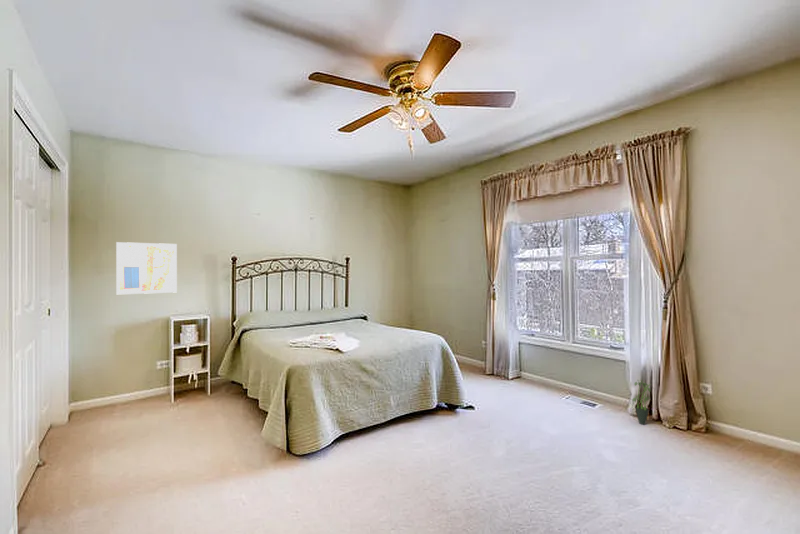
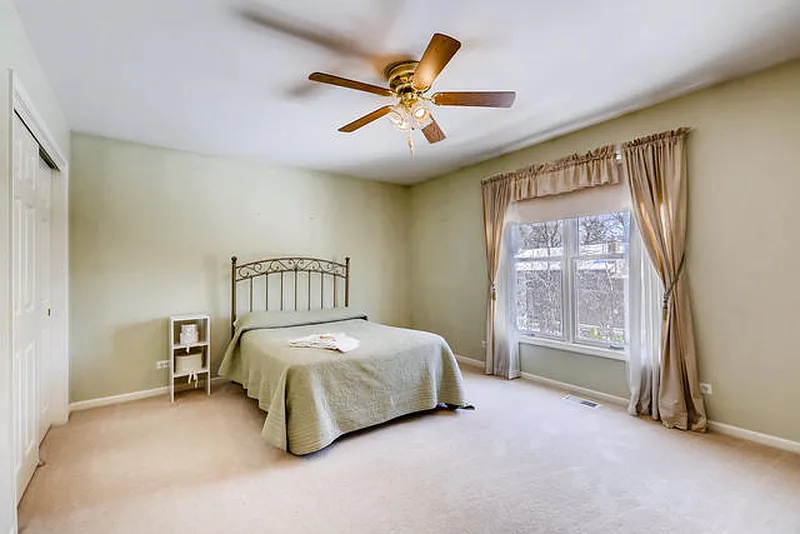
- wall art [115,241,178,295]
- potted plant [631,379,655,425]
